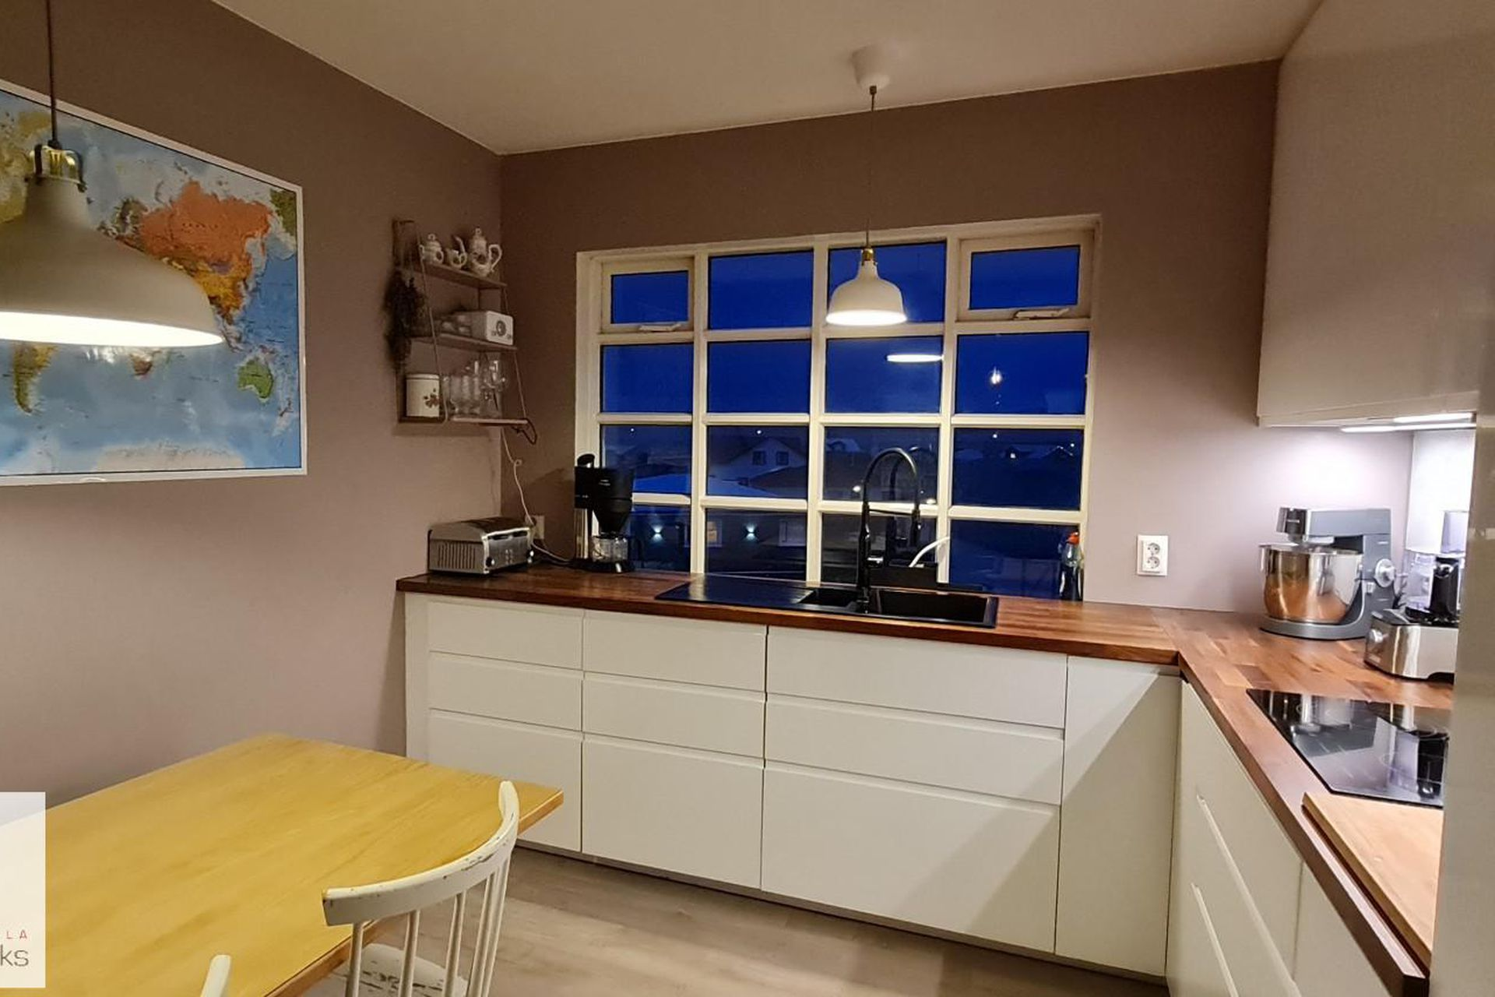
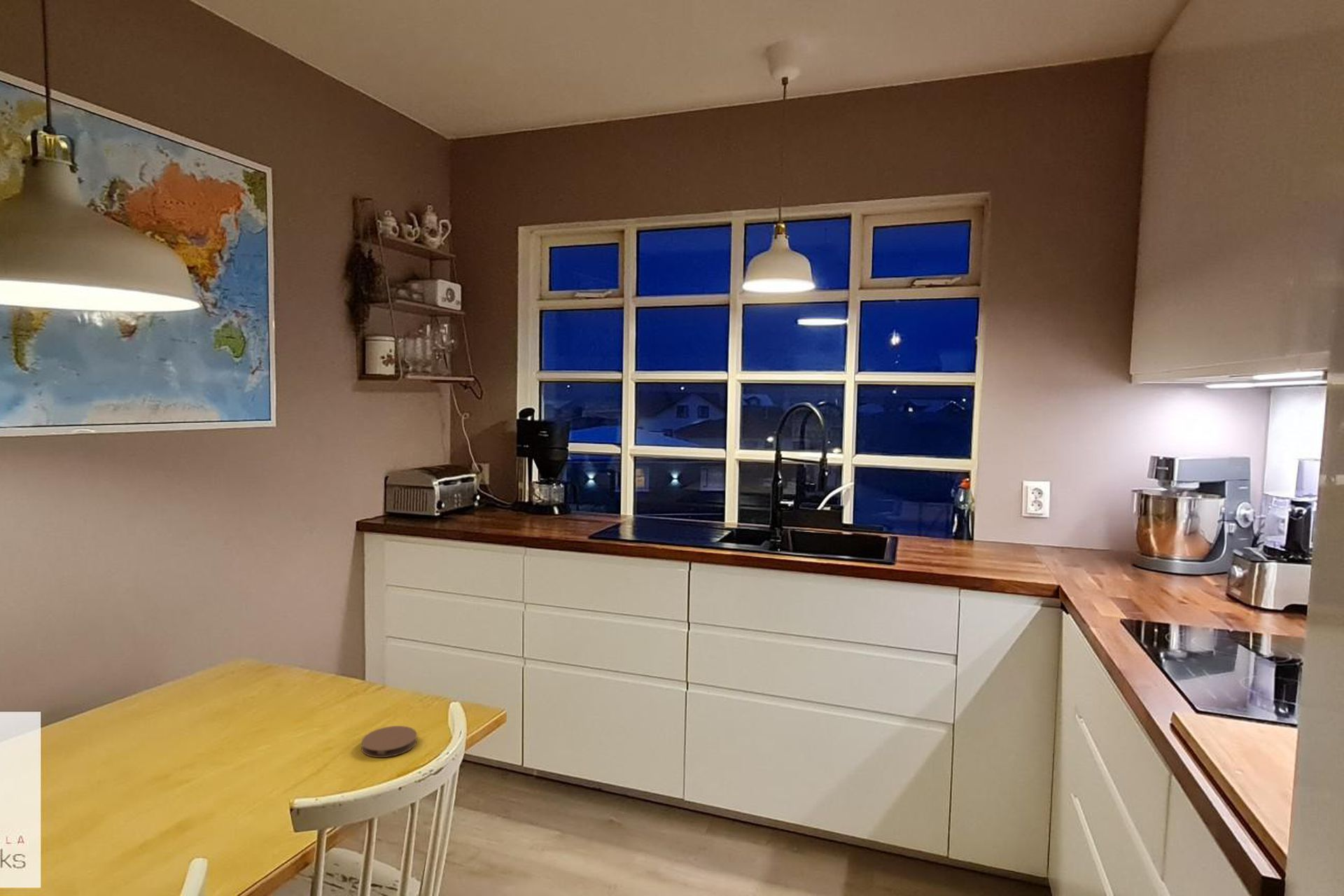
+ coaster [360,725,418,758]
